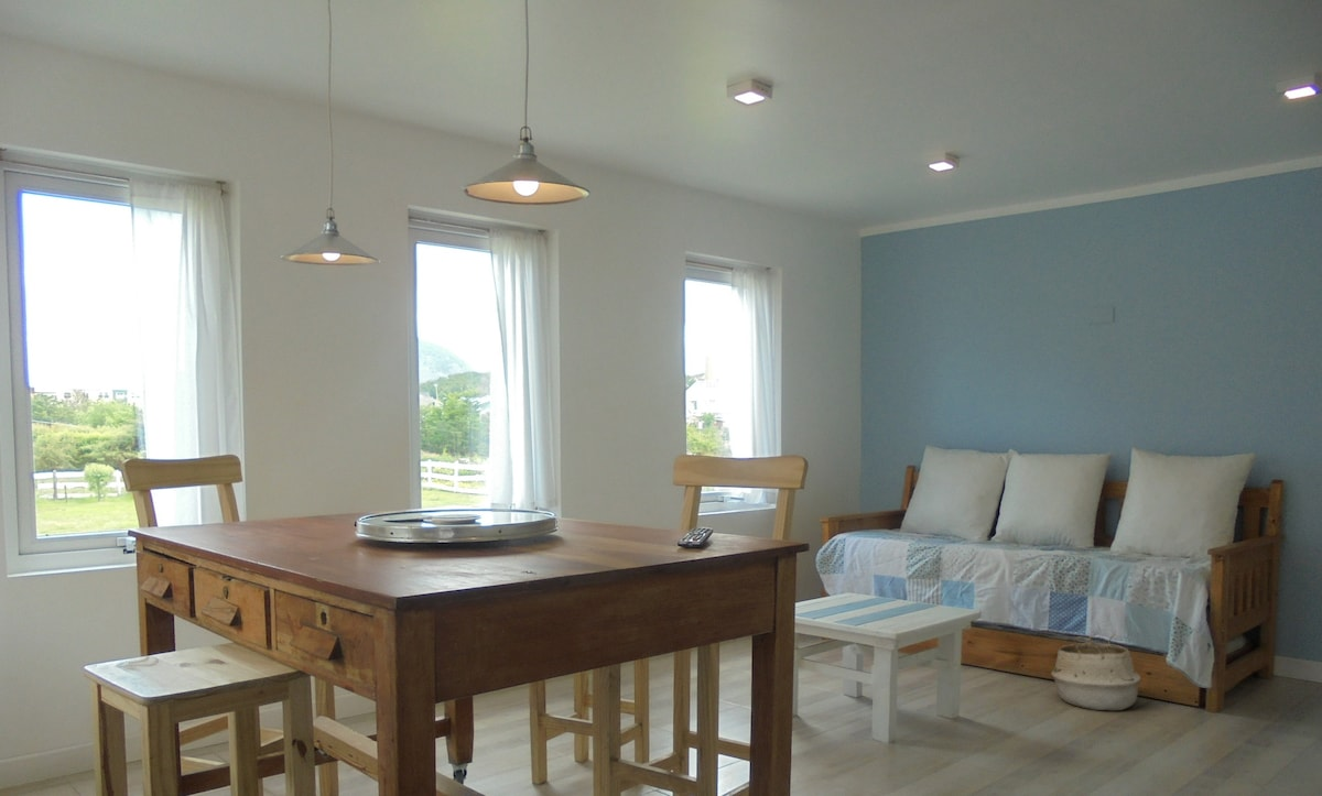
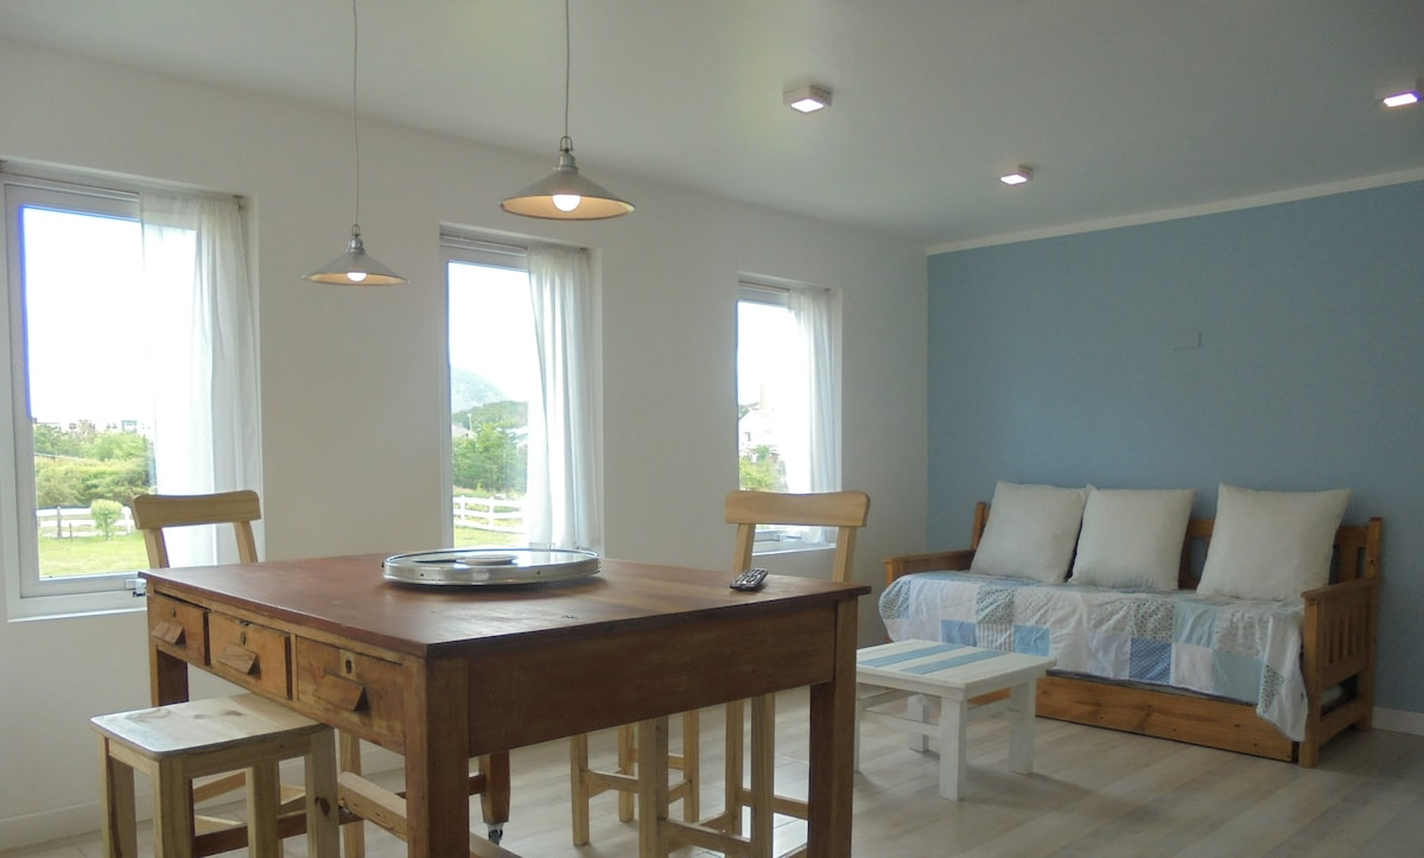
- woven basket [1050,632,1141,712]
